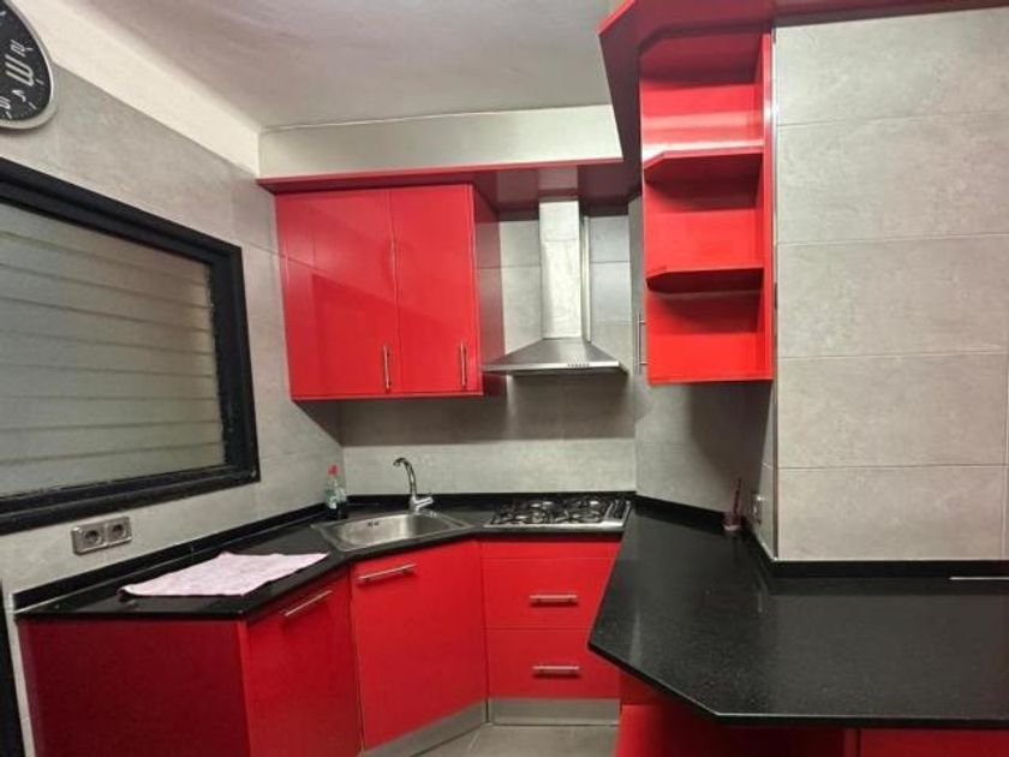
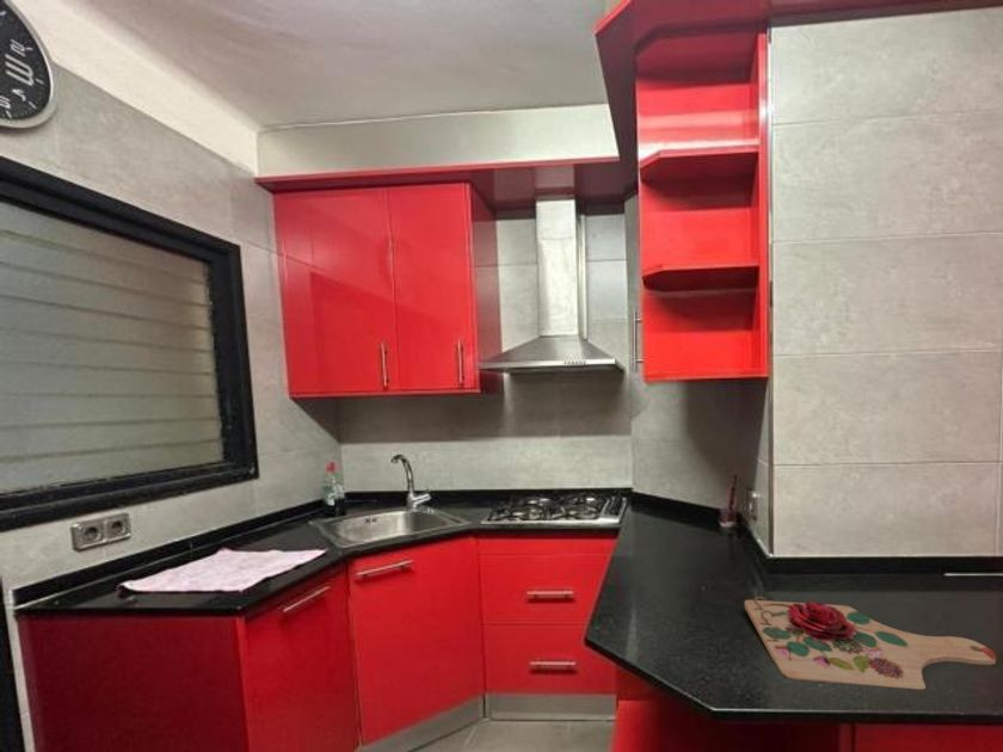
+ cutting board [744,596,997,691]
